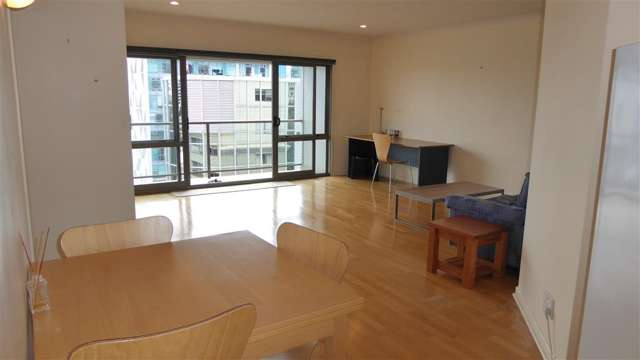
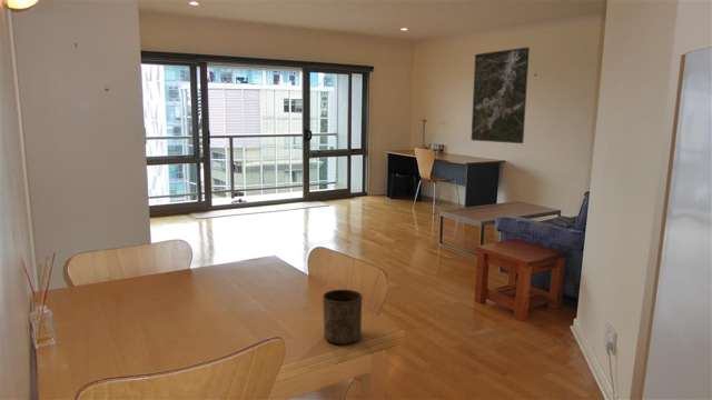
+ cup [322,289,364,346]
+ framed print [471,47,531,144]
